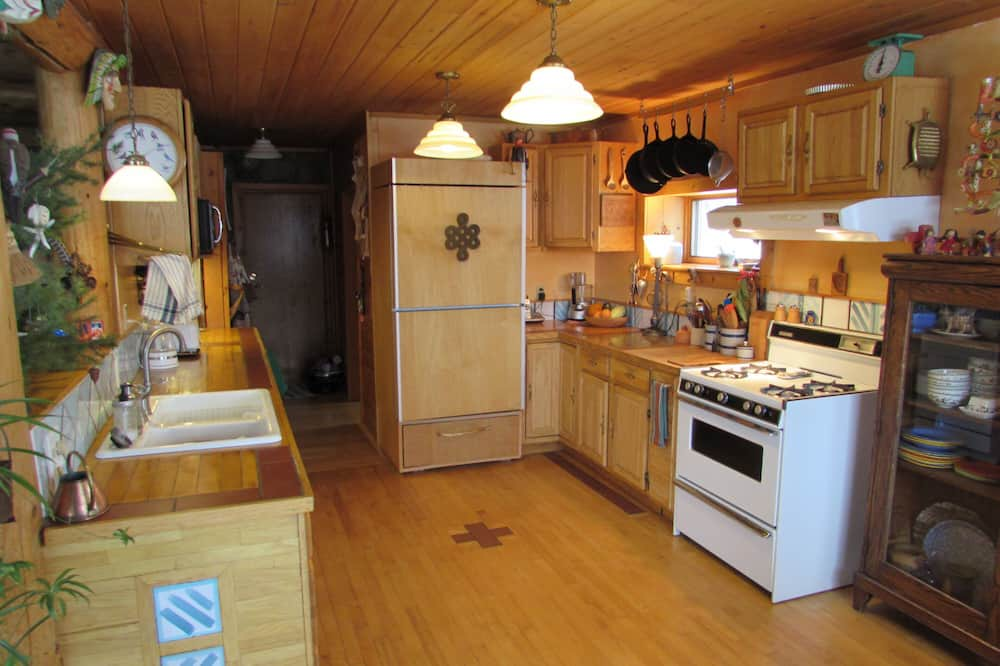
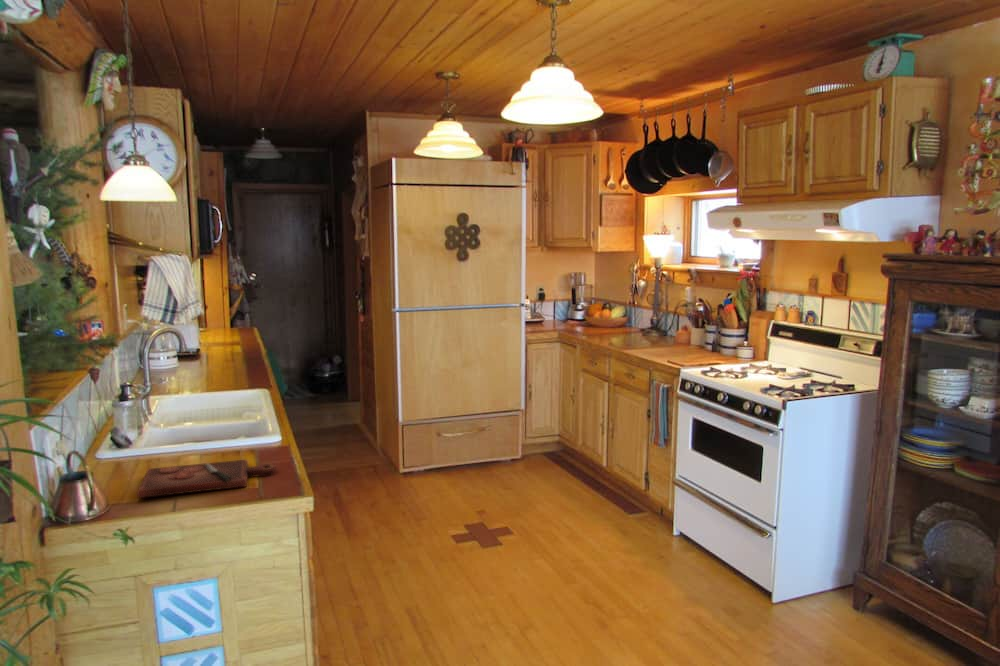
+ cutting board [136,459,278,499]
